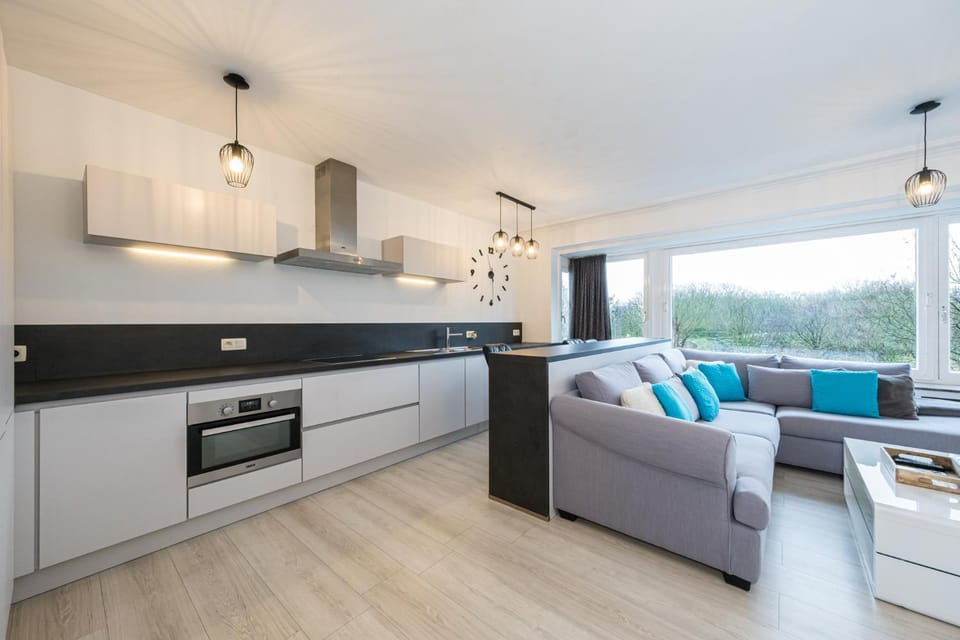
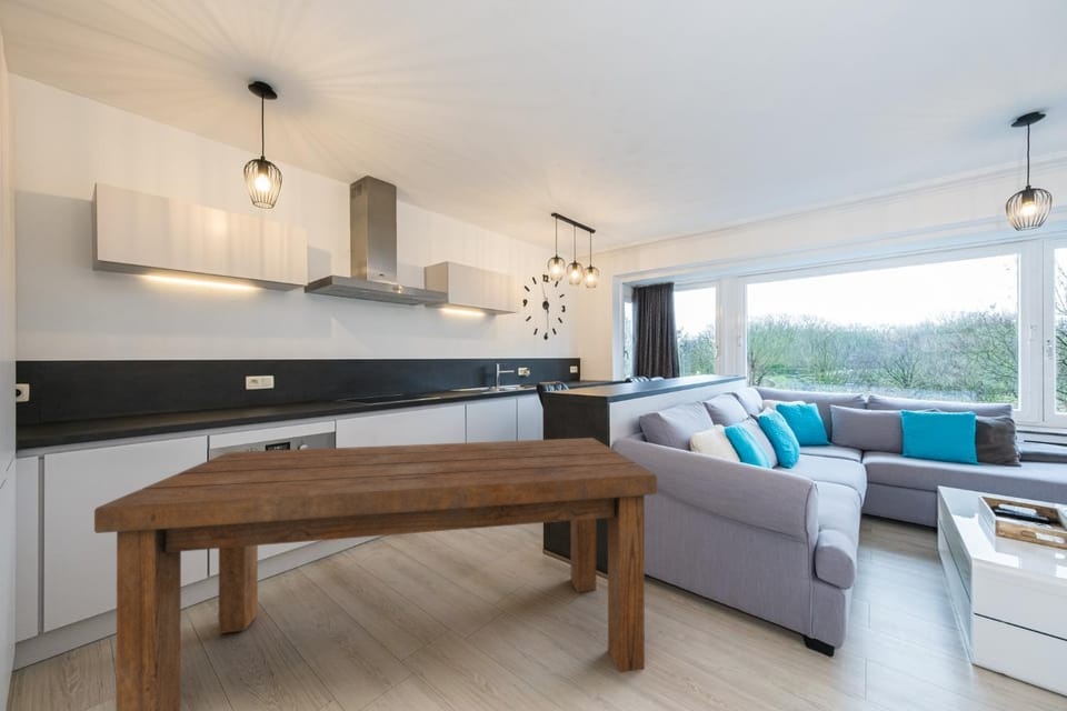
+ dining table [93,437,658,711]
